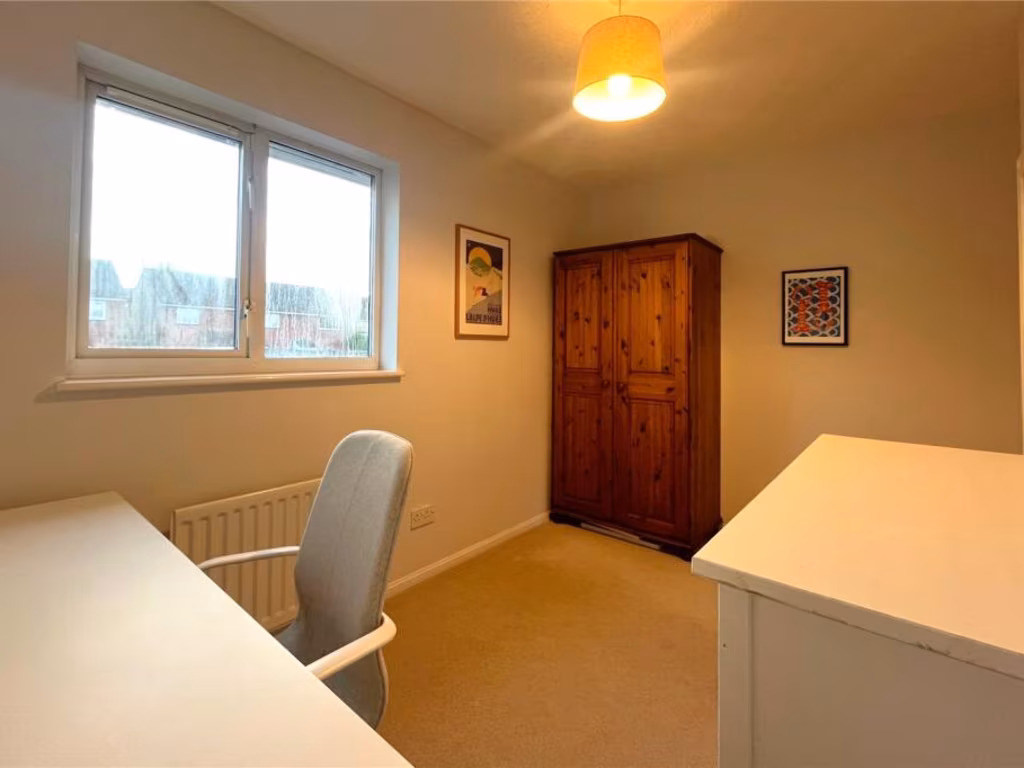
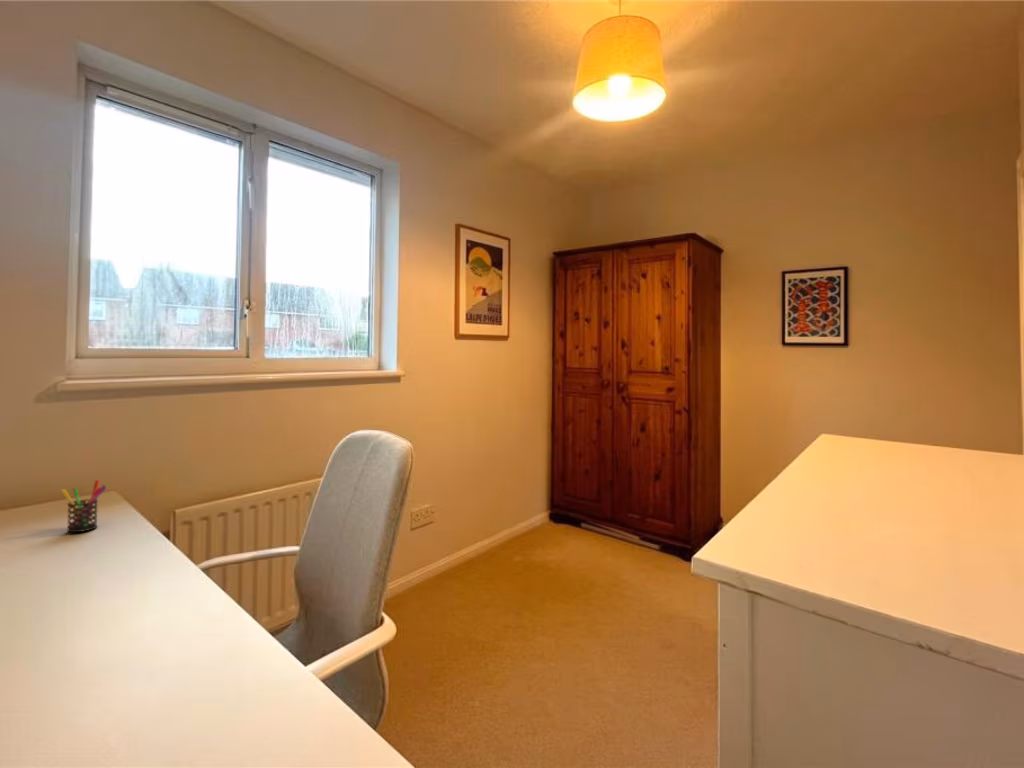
+ pen holder [60,479,107,533]
